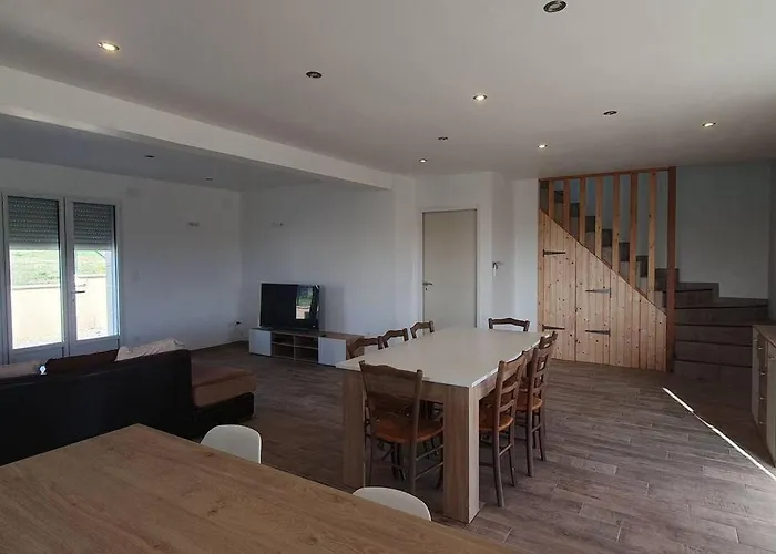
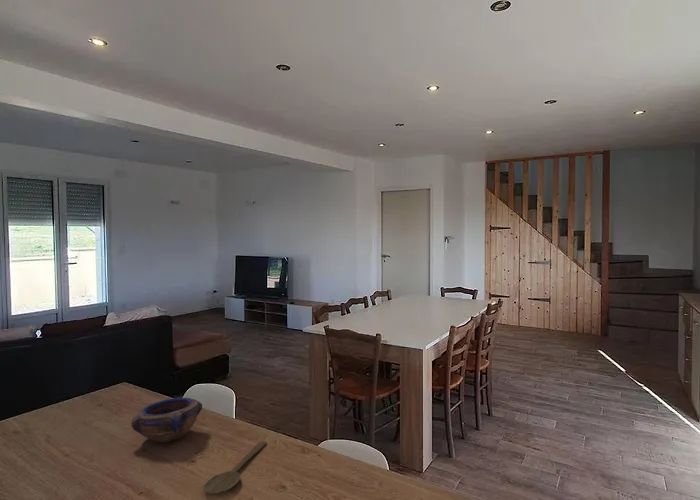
+ bowl [130,397,203,443]
+ wooden spoon [203,440,268,496]
